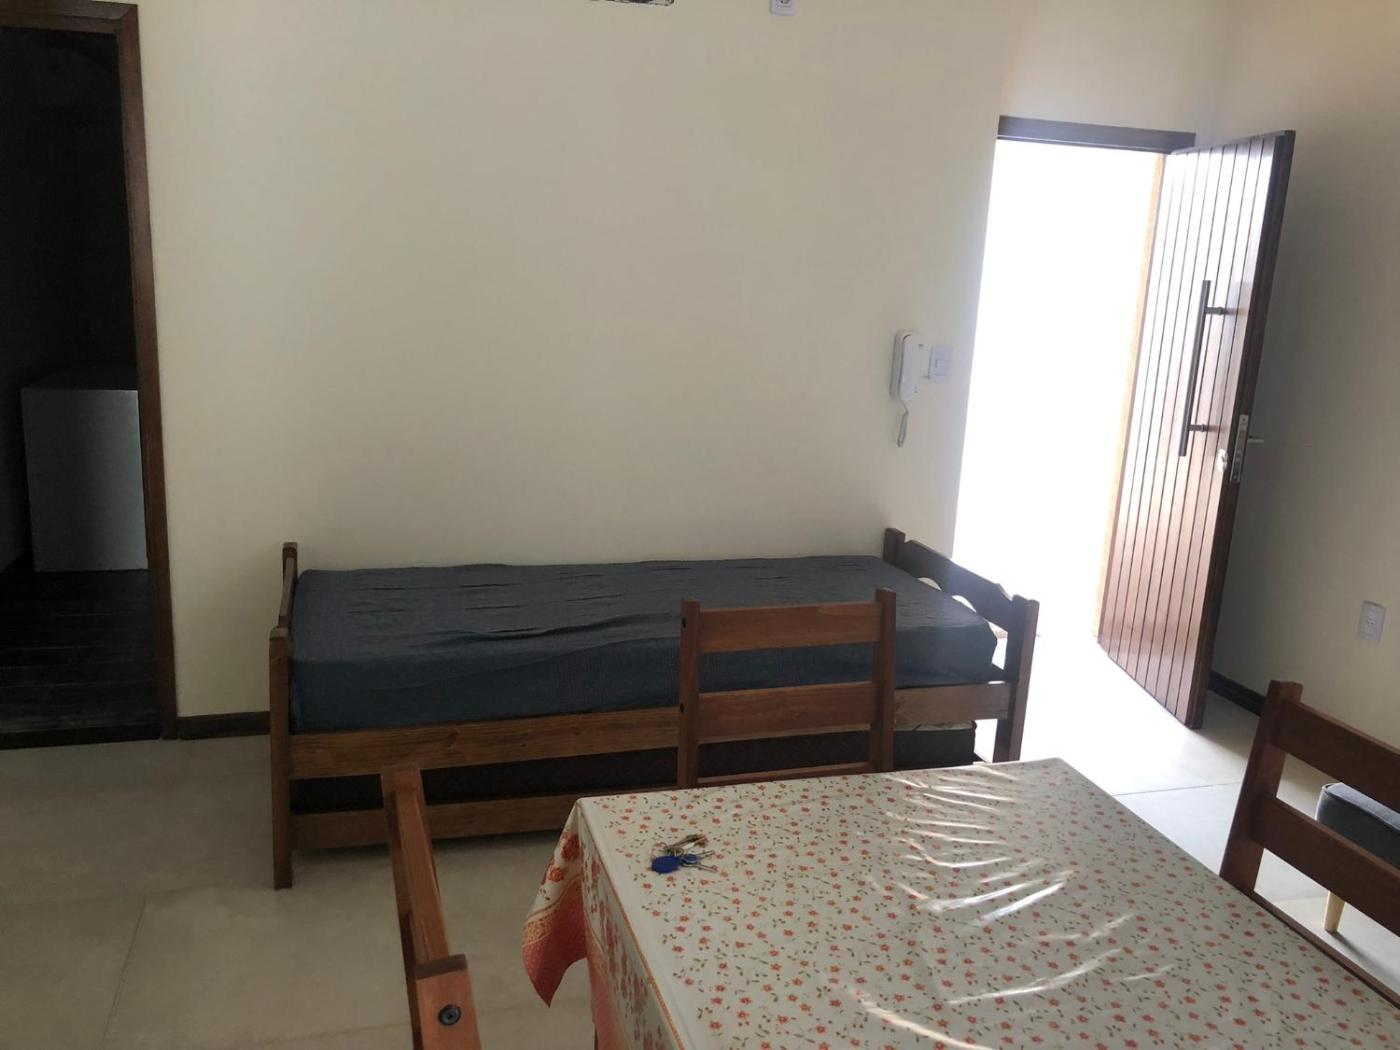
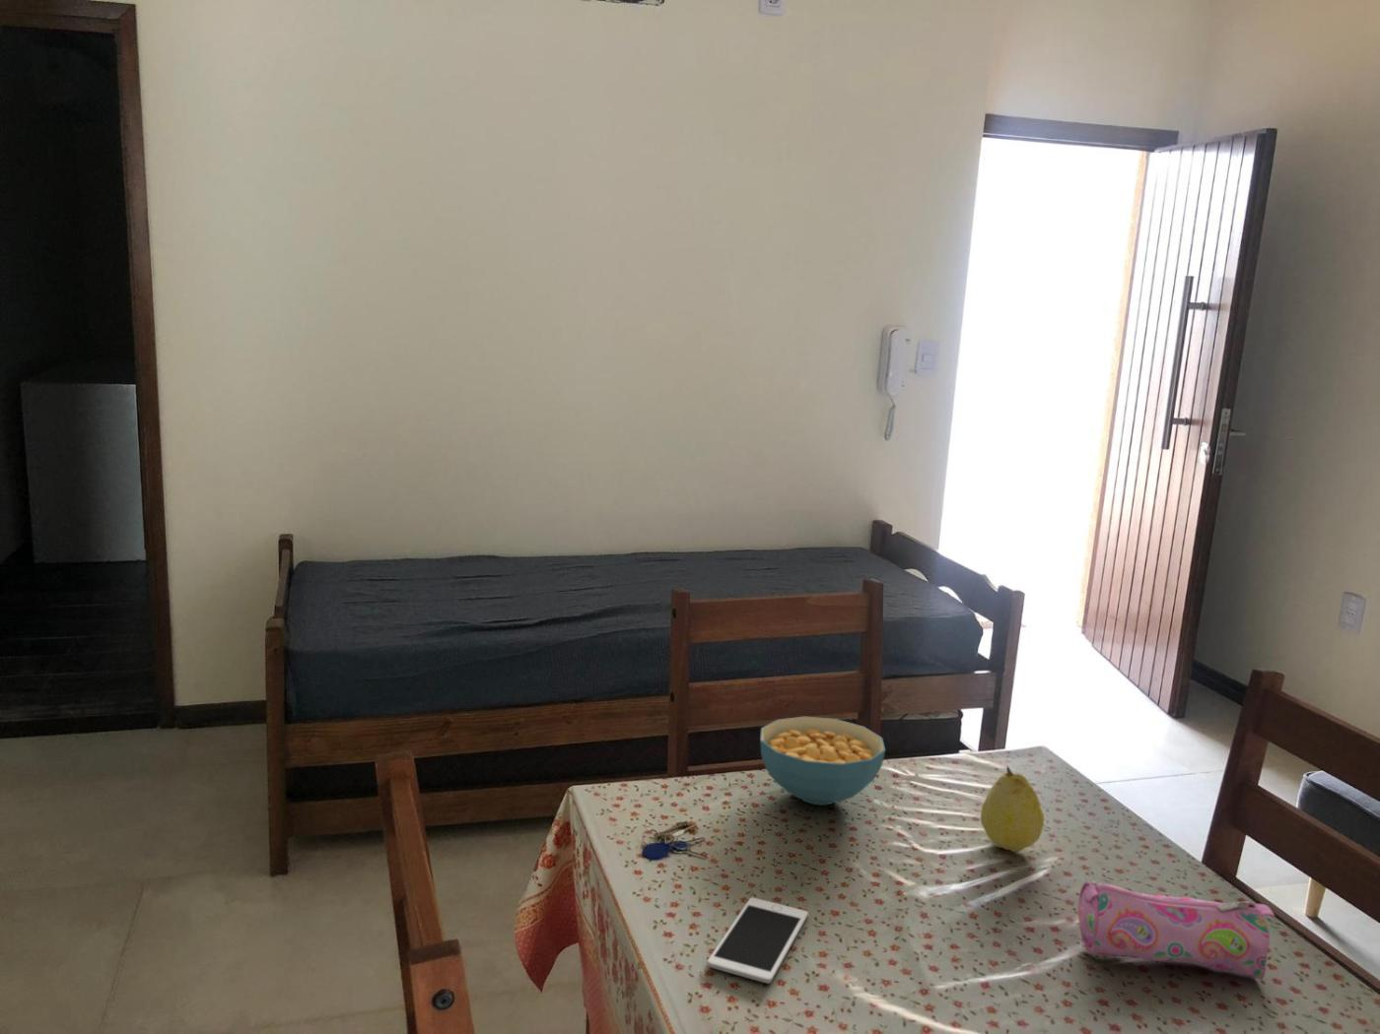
+ fruit [980,765,1045,853]
+ pencil case [1078,880,1276,980]
+ cereal bowl [760,716,887,807]
+ cell phone [706,897,810,984]
